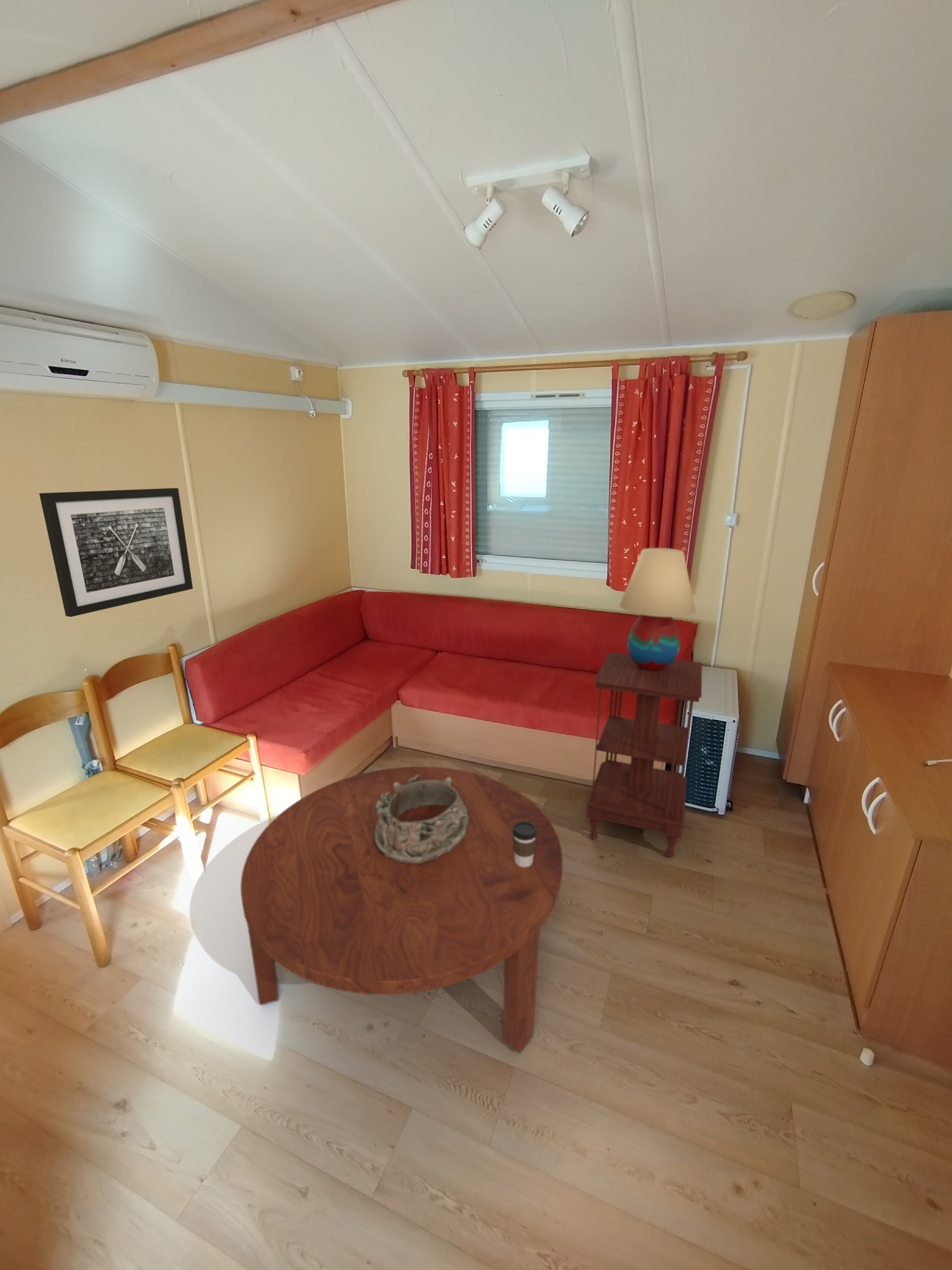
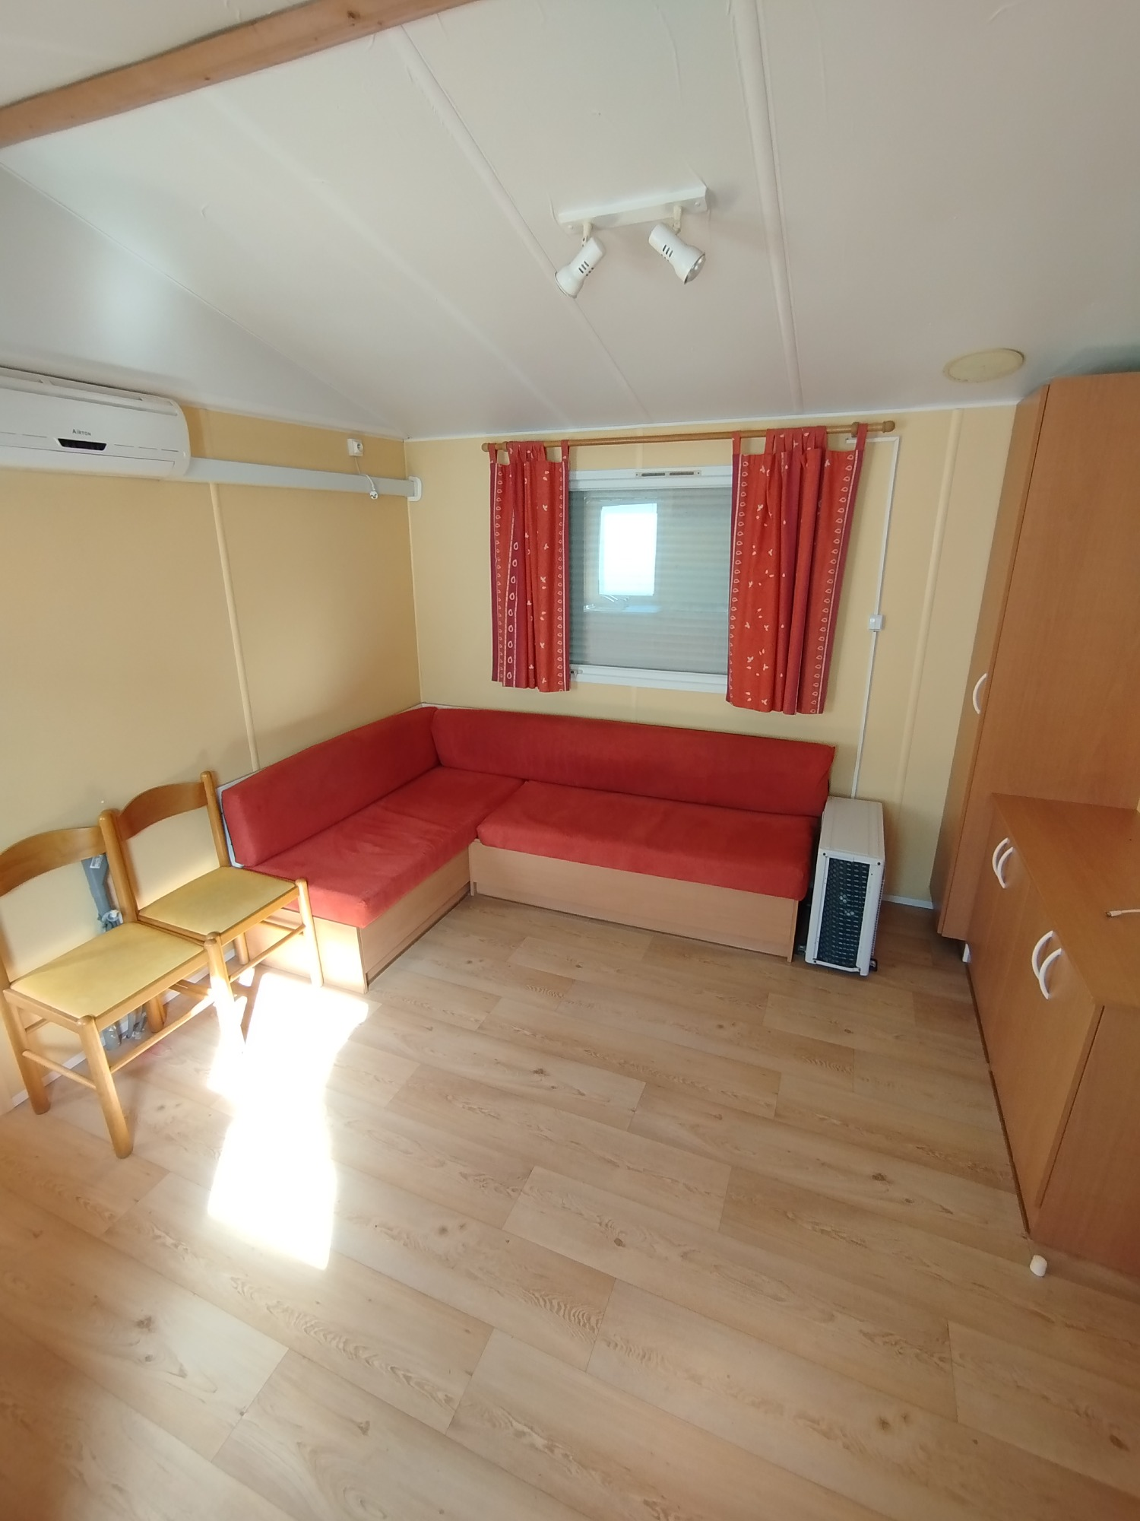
- coffee table [240,766,563,1053]
- wall art [39,488,194,617]
- side table [586,652,703,858]
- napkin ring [374,775,469,863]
- coffee cup [512,821,537,867]
- table lamp [619,547,696,671]
